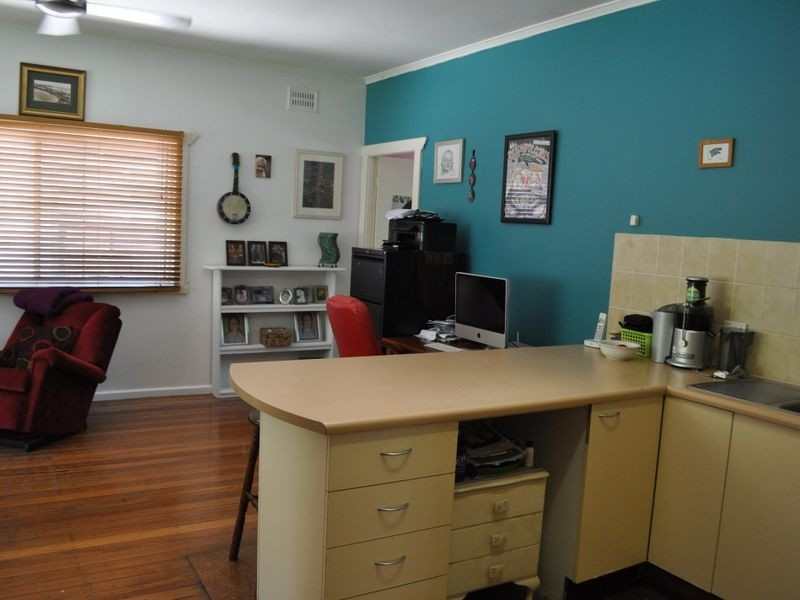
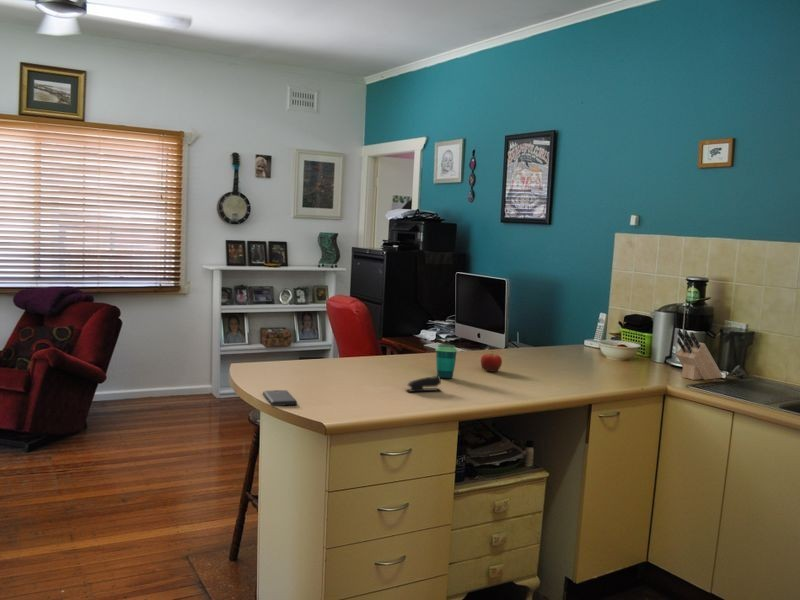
+ knife block [675,328,724,381]
+ smartphone [262,389,298,407]
+ cup [435,343,458,380]
+ fruit [480,350,503,373]
+ stapler [405,375,442,393]
